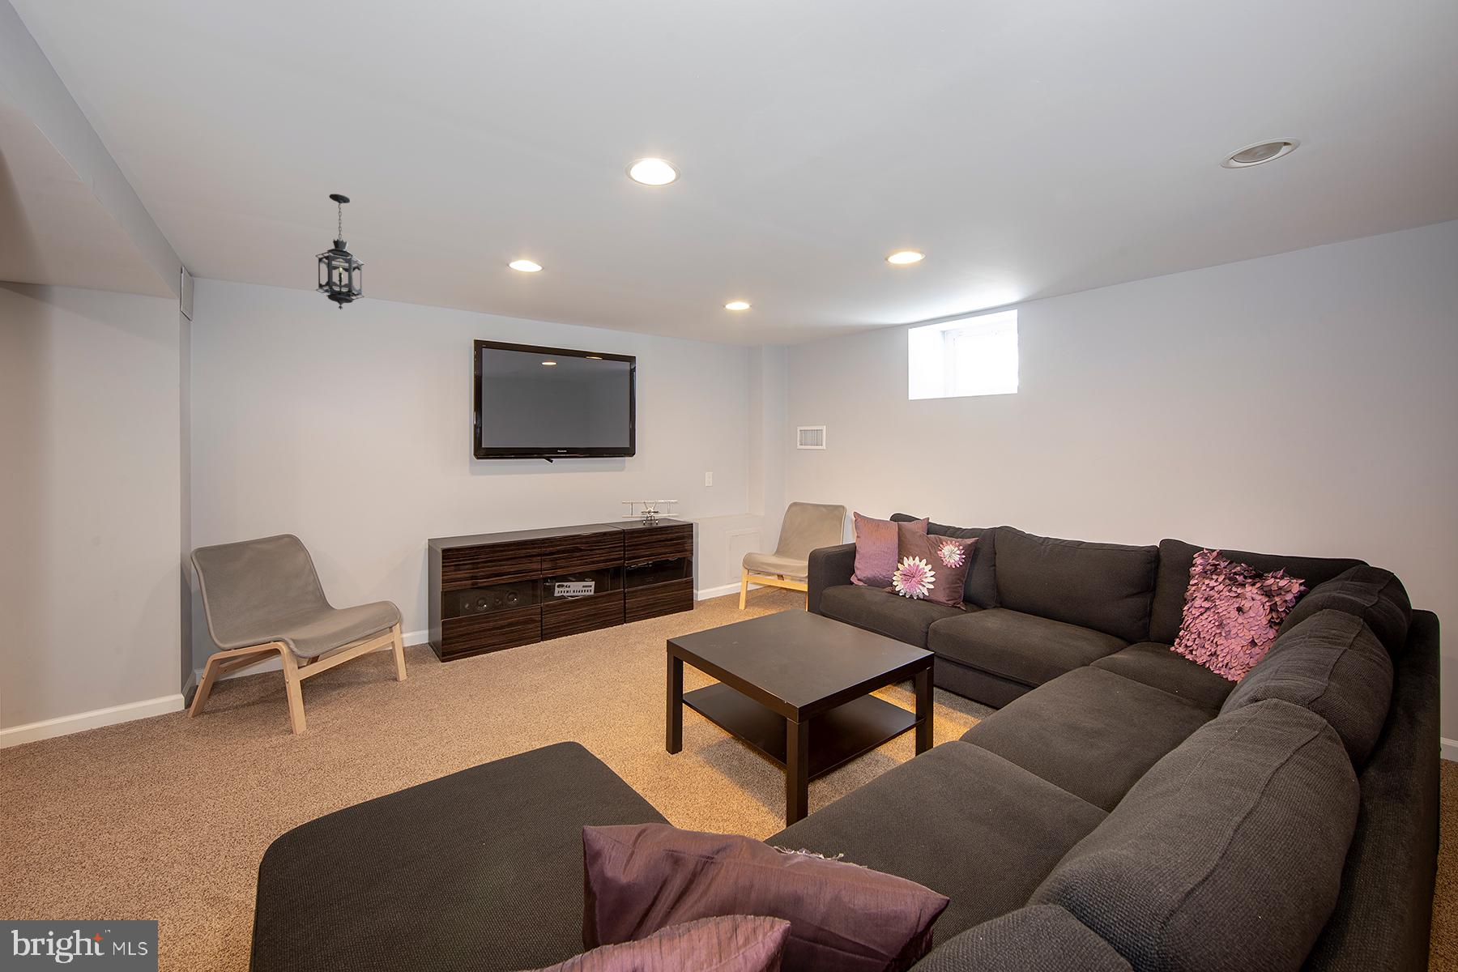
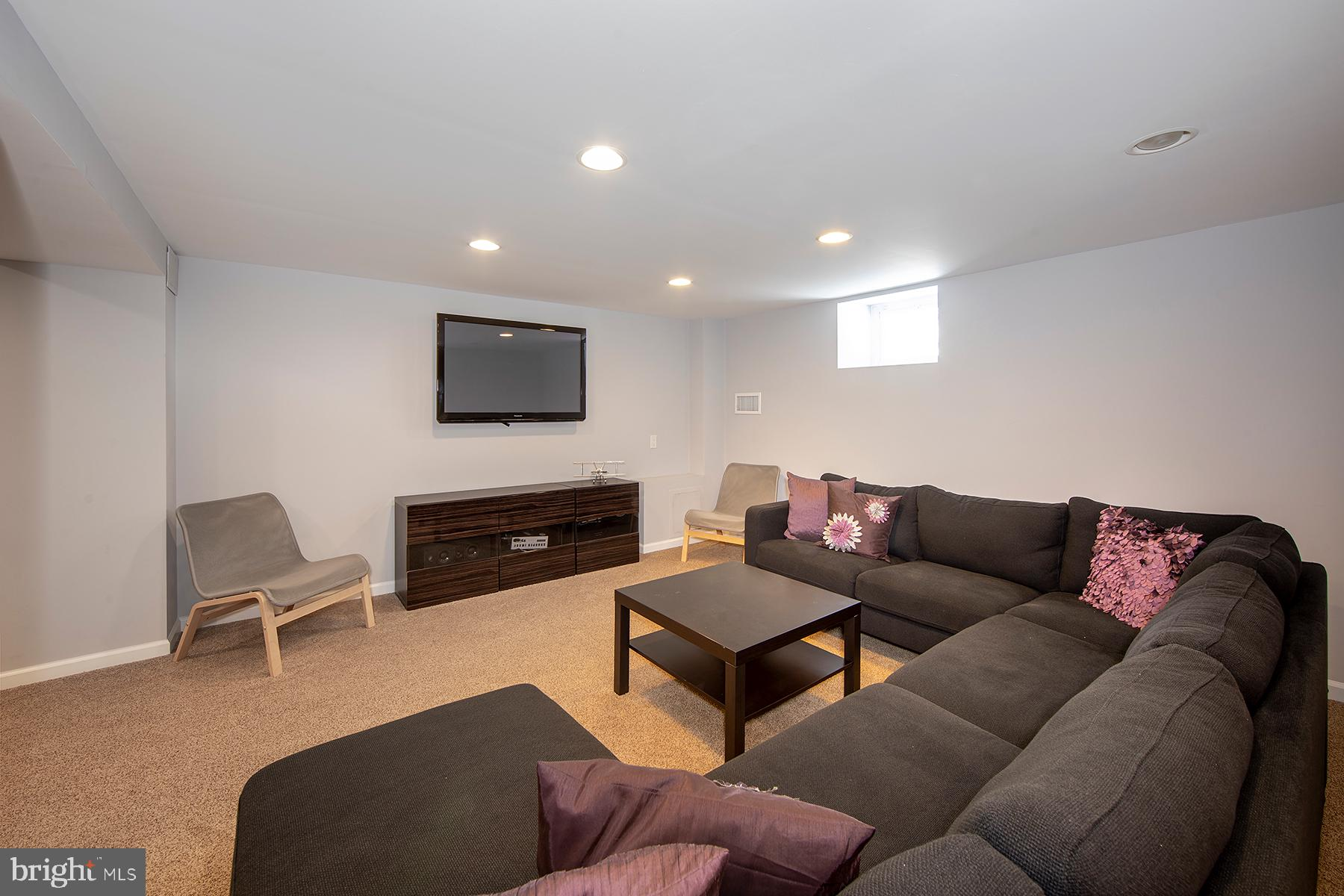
- hanging lantern [315,193,366,310]
